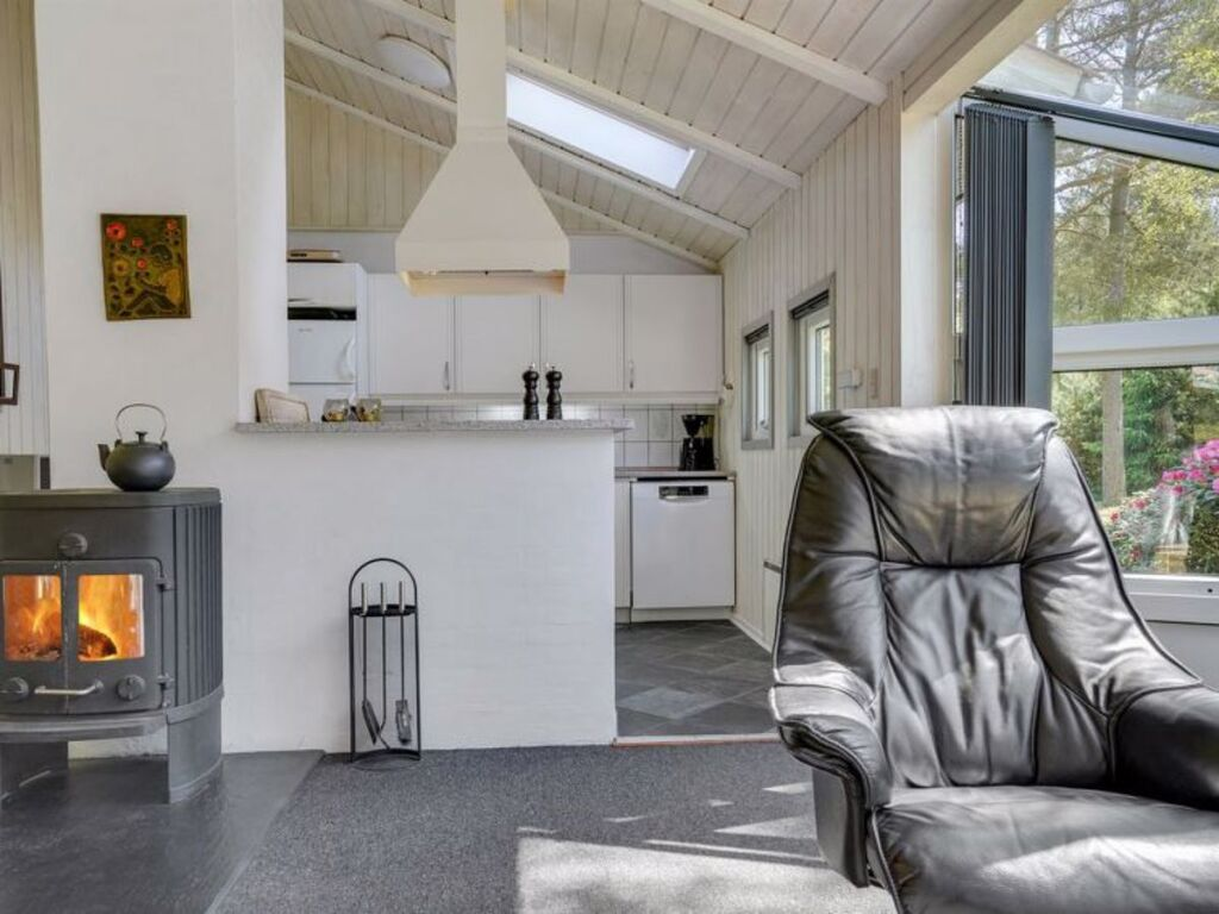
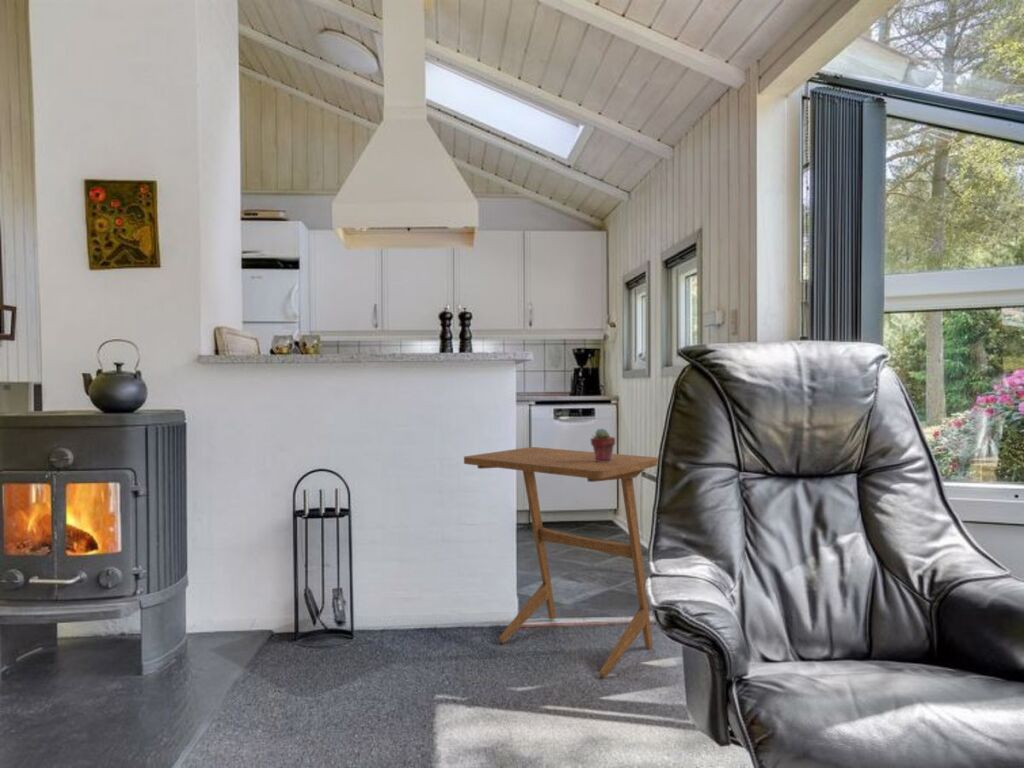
+ potted succulent [589,428,616,462]
+ side table [463,446,659,679]
